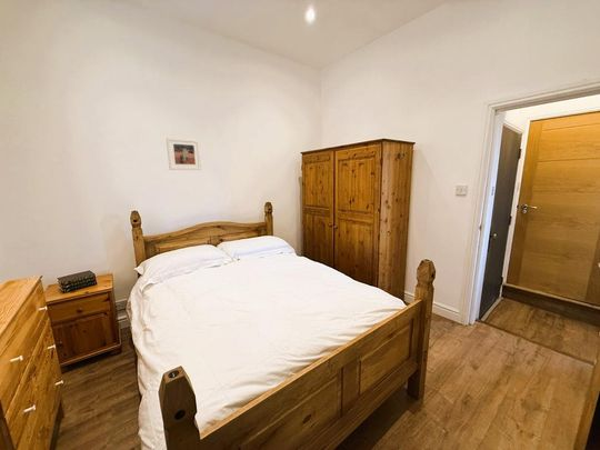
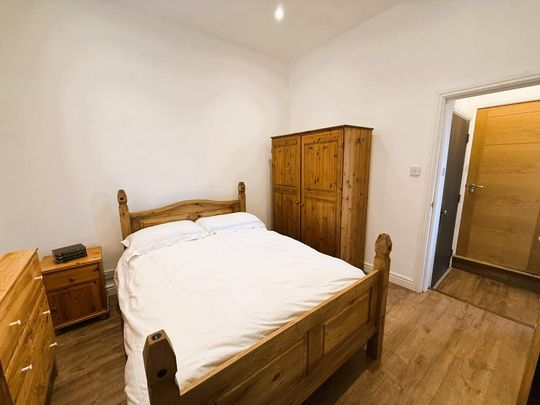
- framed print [166,137,202,171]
